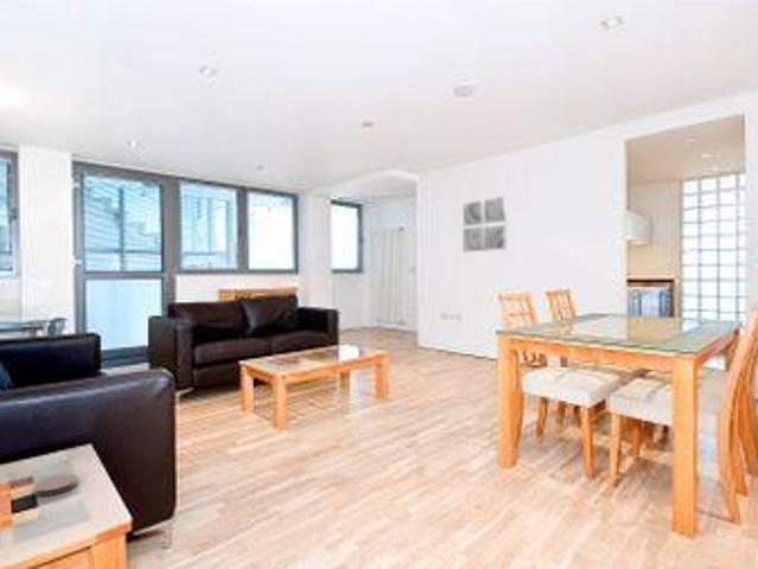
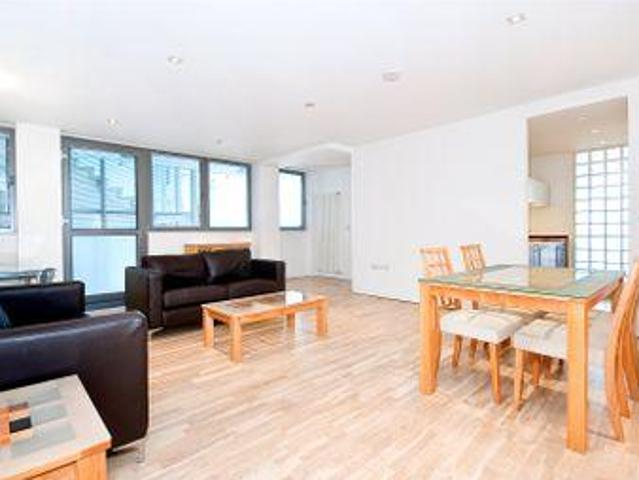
- wall art [461,196,508,254]
- coaster [32,473,79,497]
